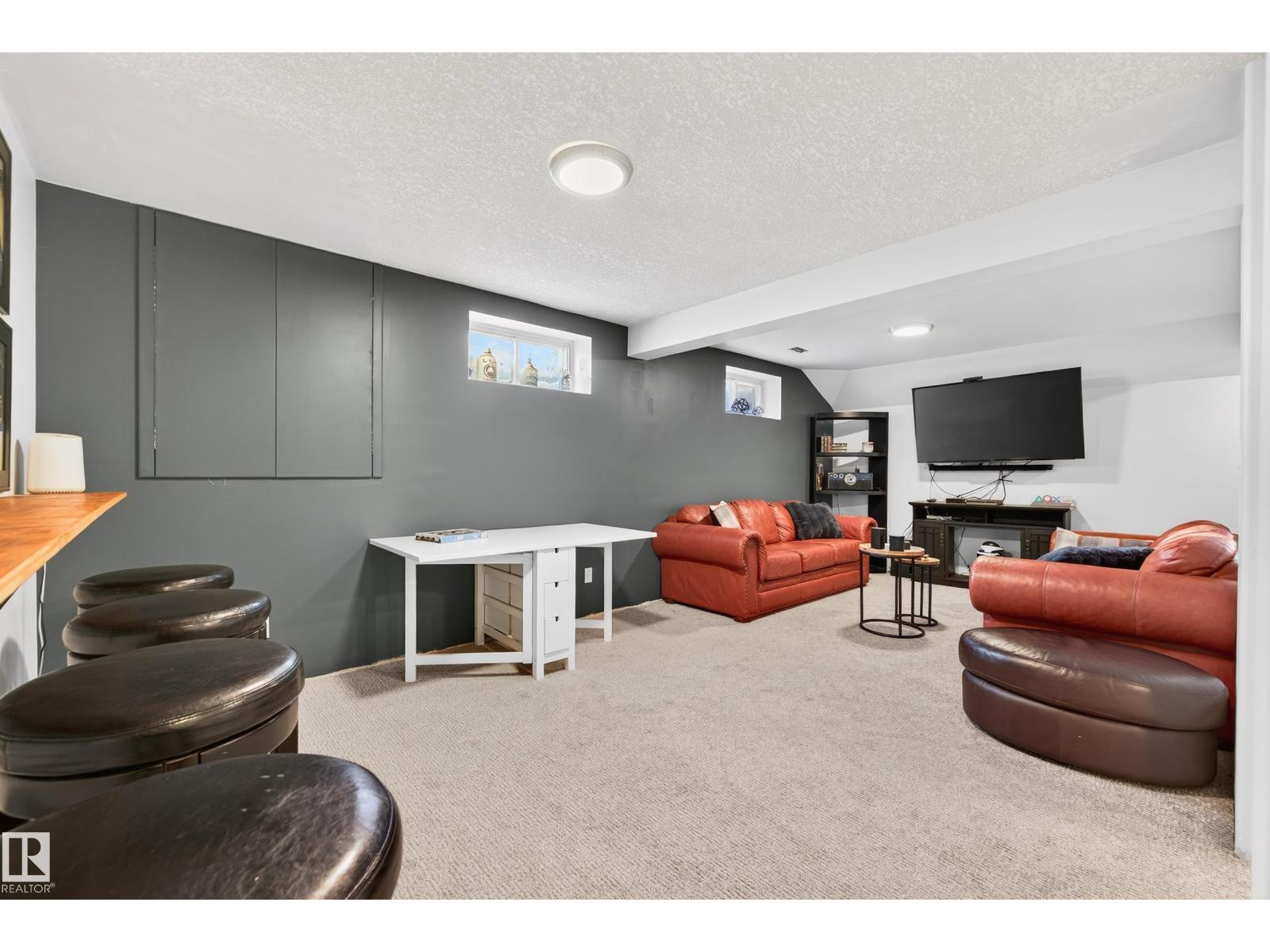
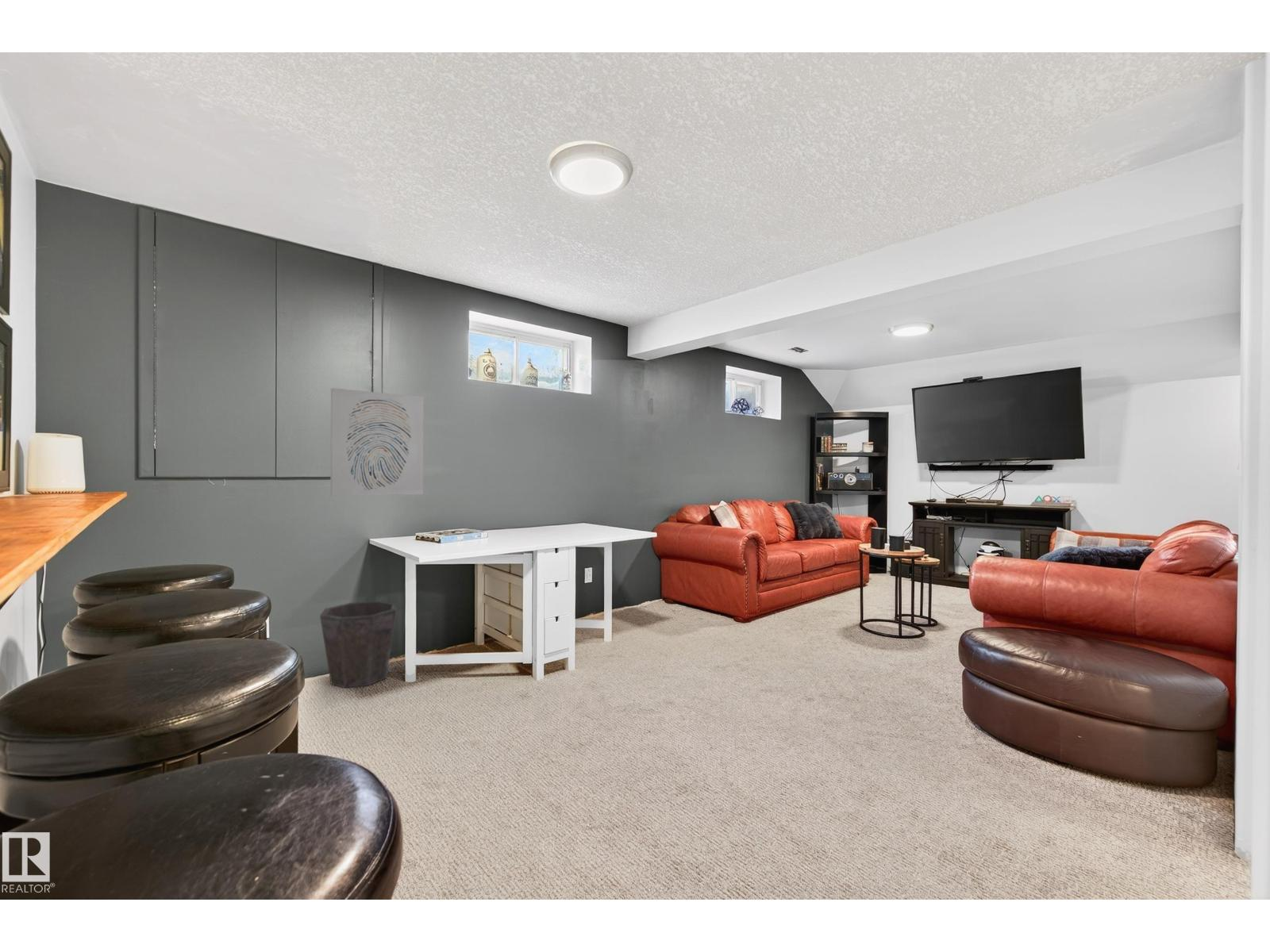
+ wall art [329,387,425,497]
+ waste bin [319,600,398,689]
